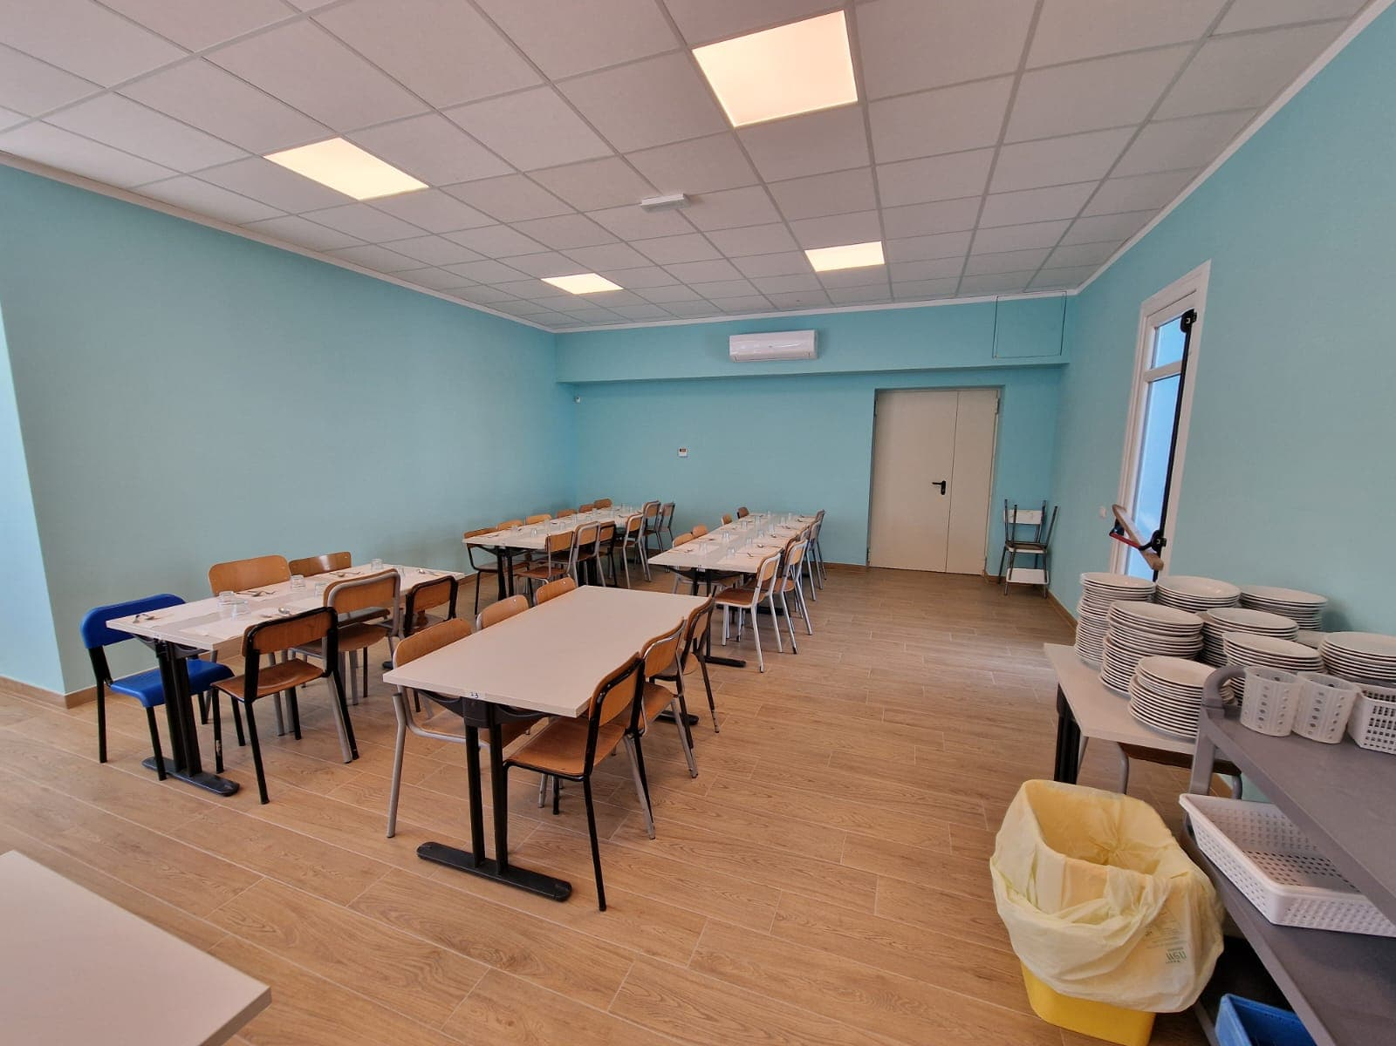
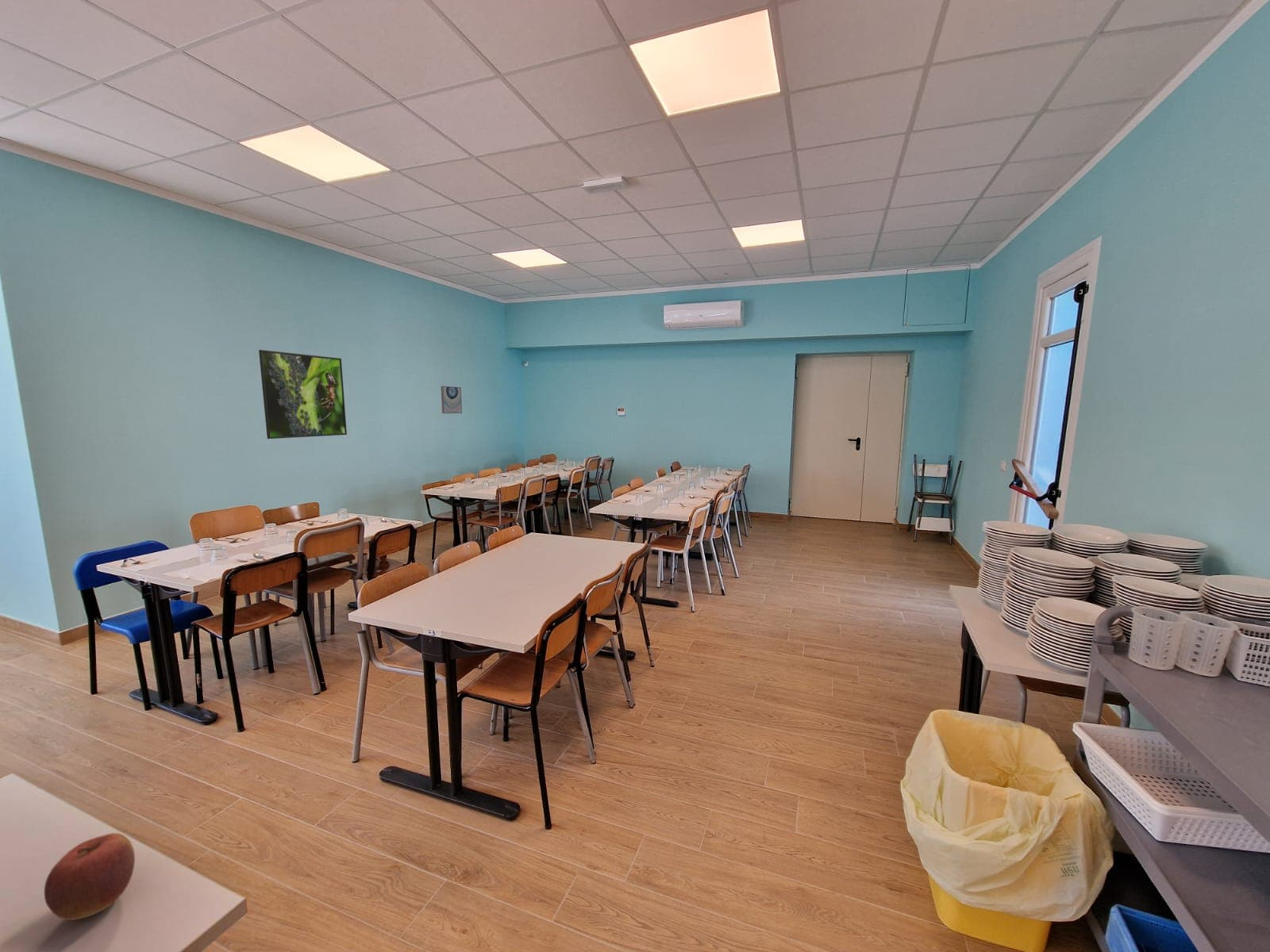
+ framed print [258,349,348,440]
+ wall art [441,386,463,414]
+ apple [44,832,136,921]
